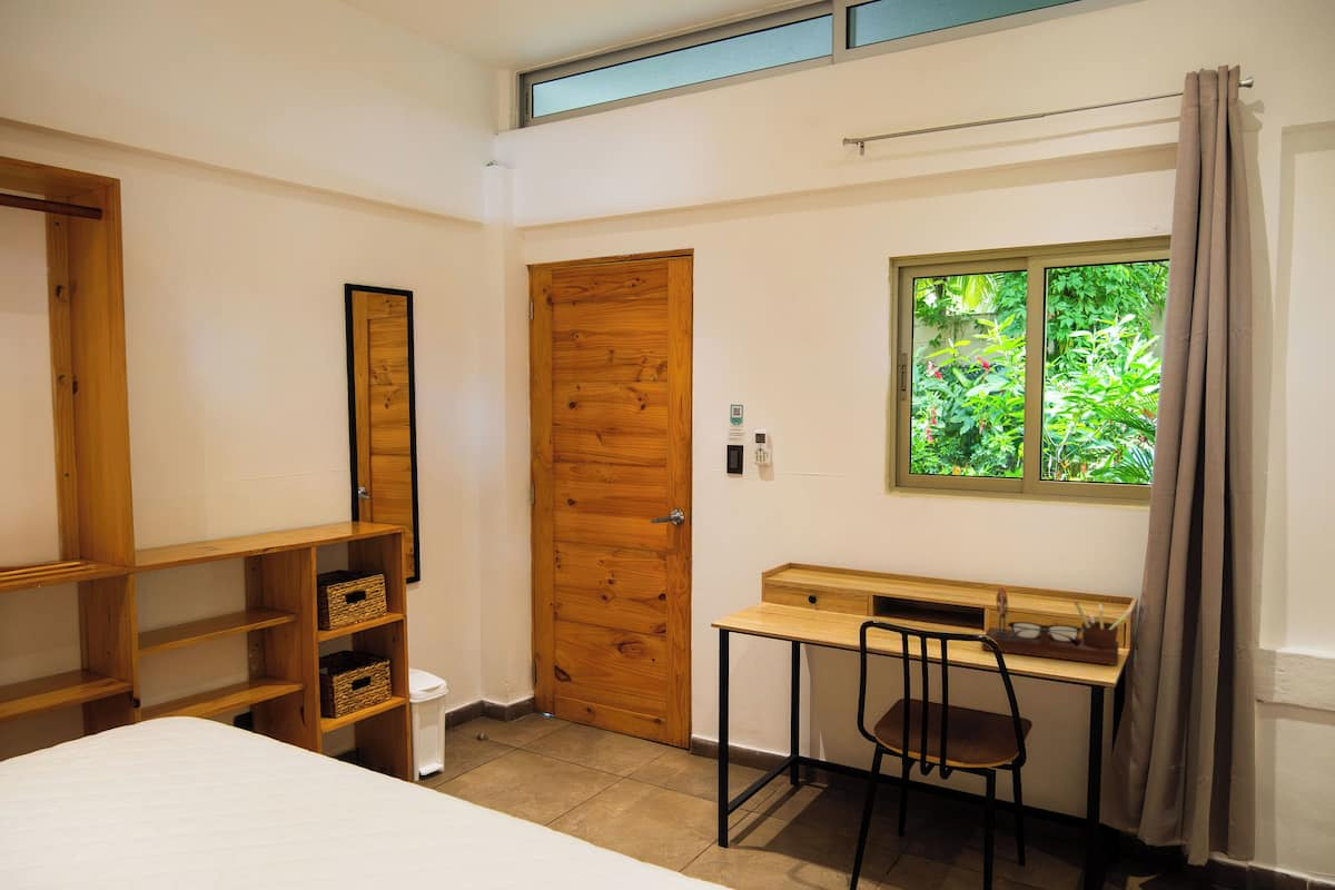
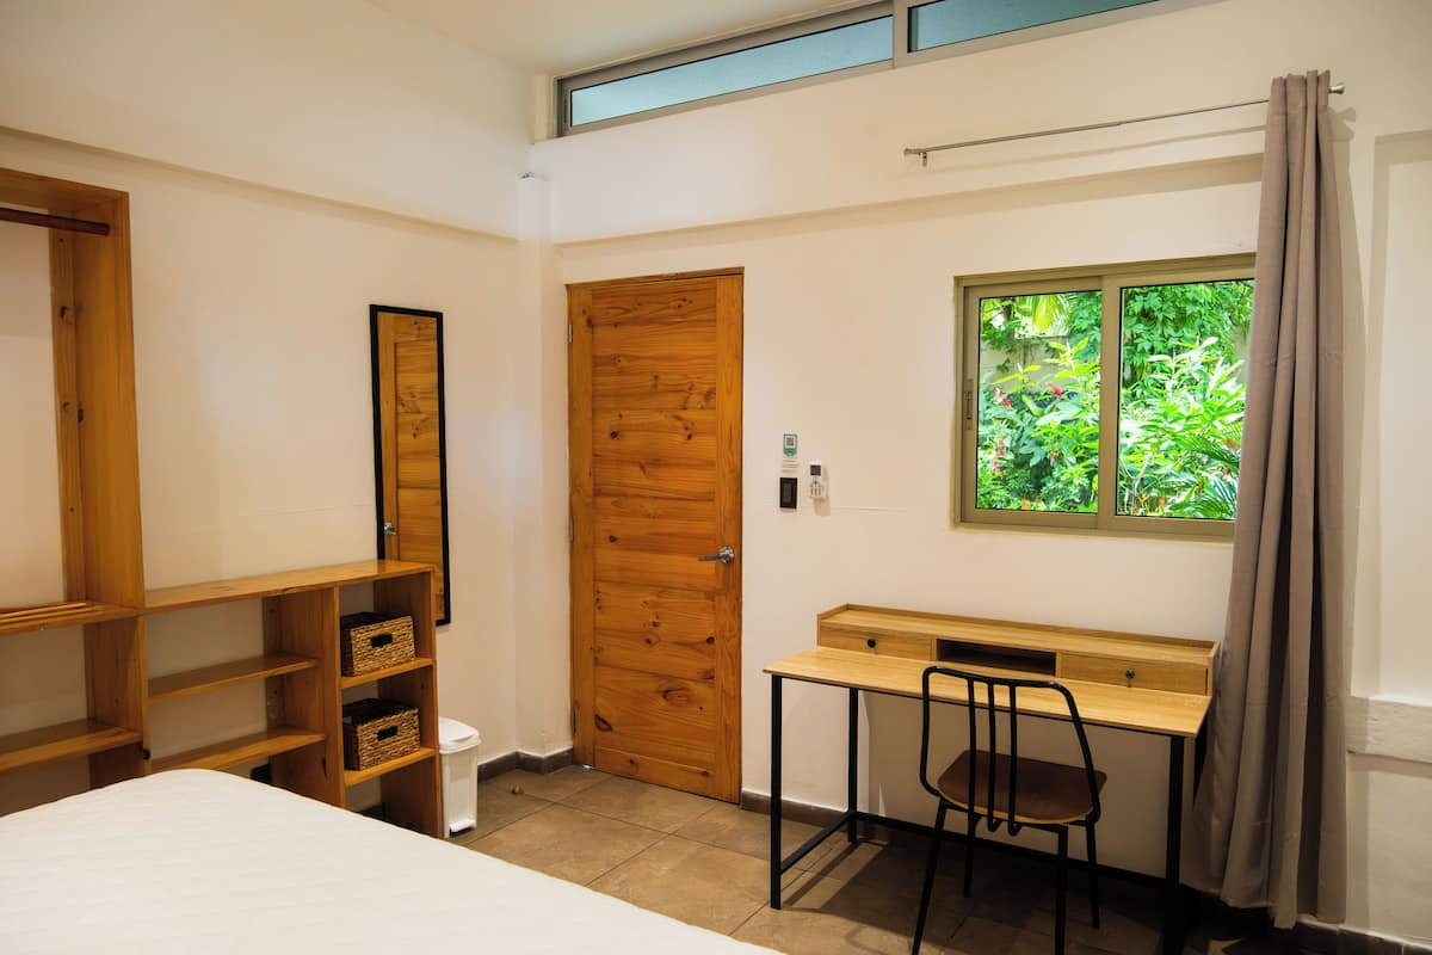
- desk organizer [981,585,1133,666]
